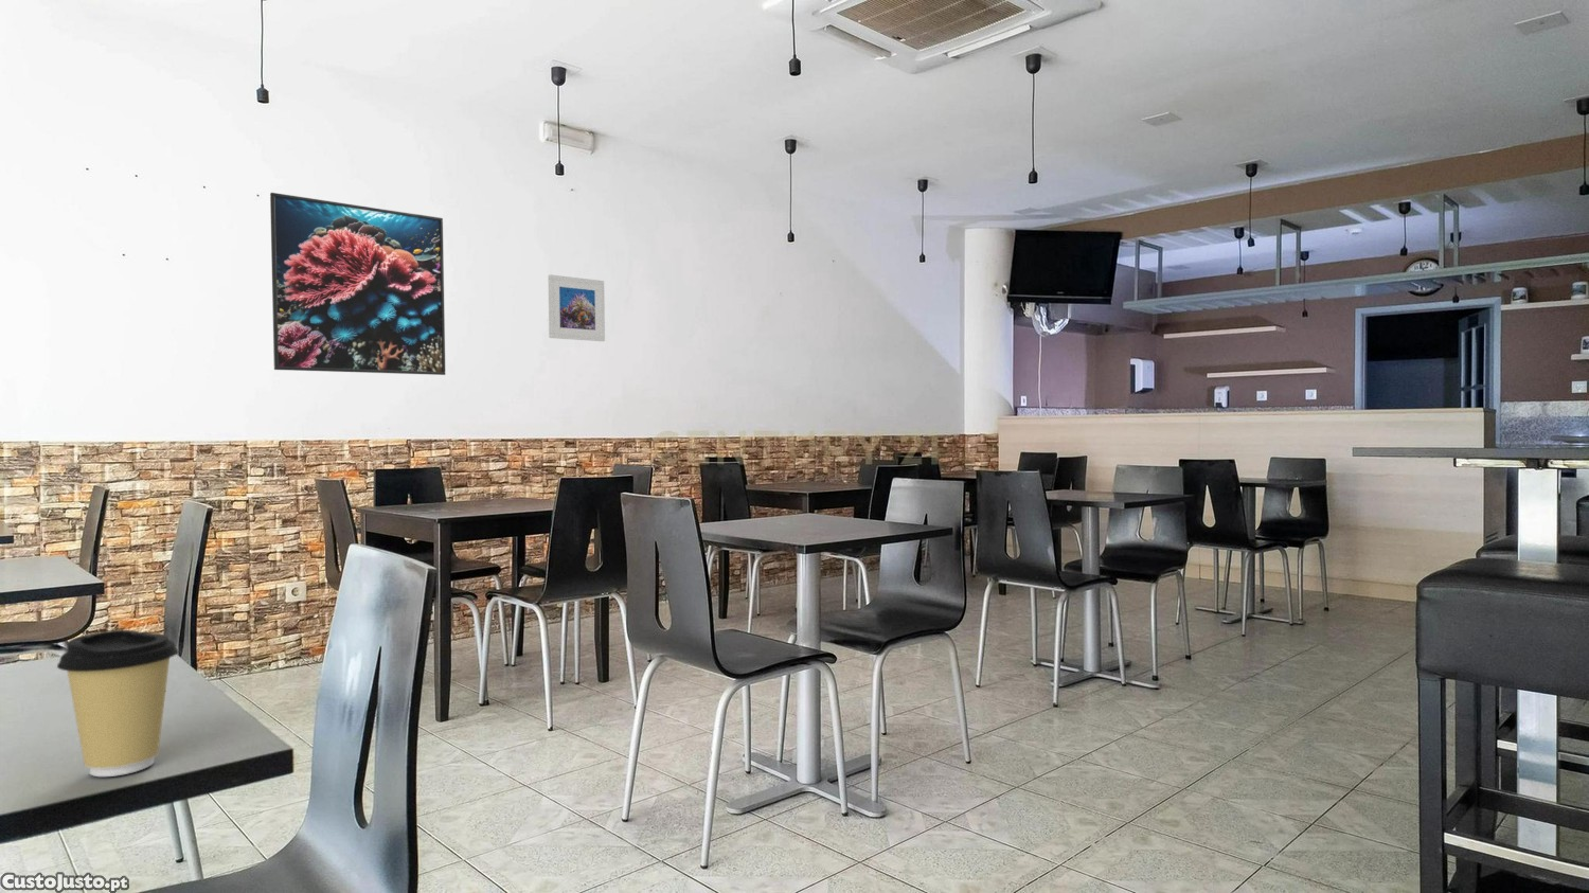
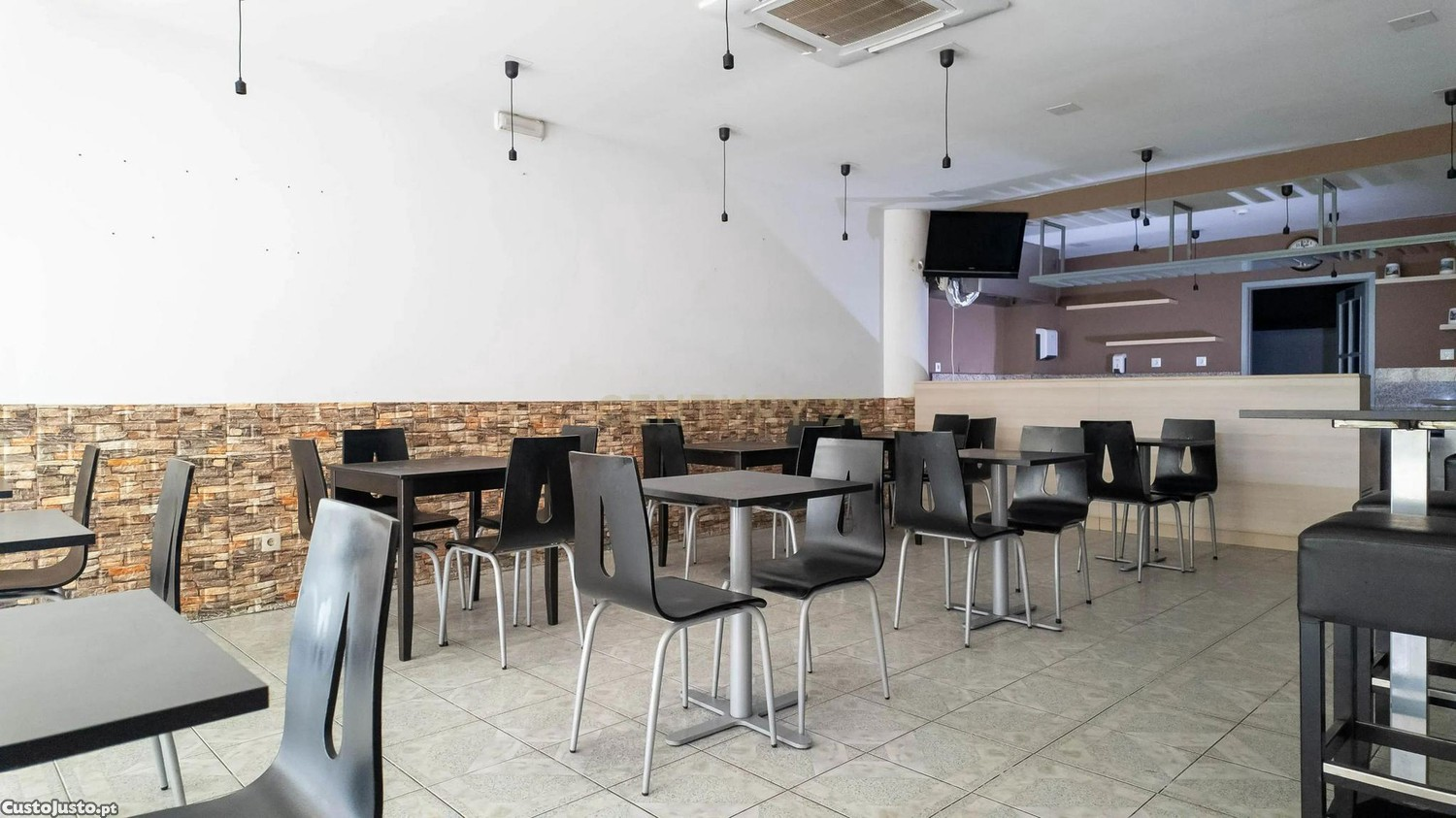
- coffee cup [56,629,179,777]
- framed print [270,192,446,376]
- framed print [548,273,606,342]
